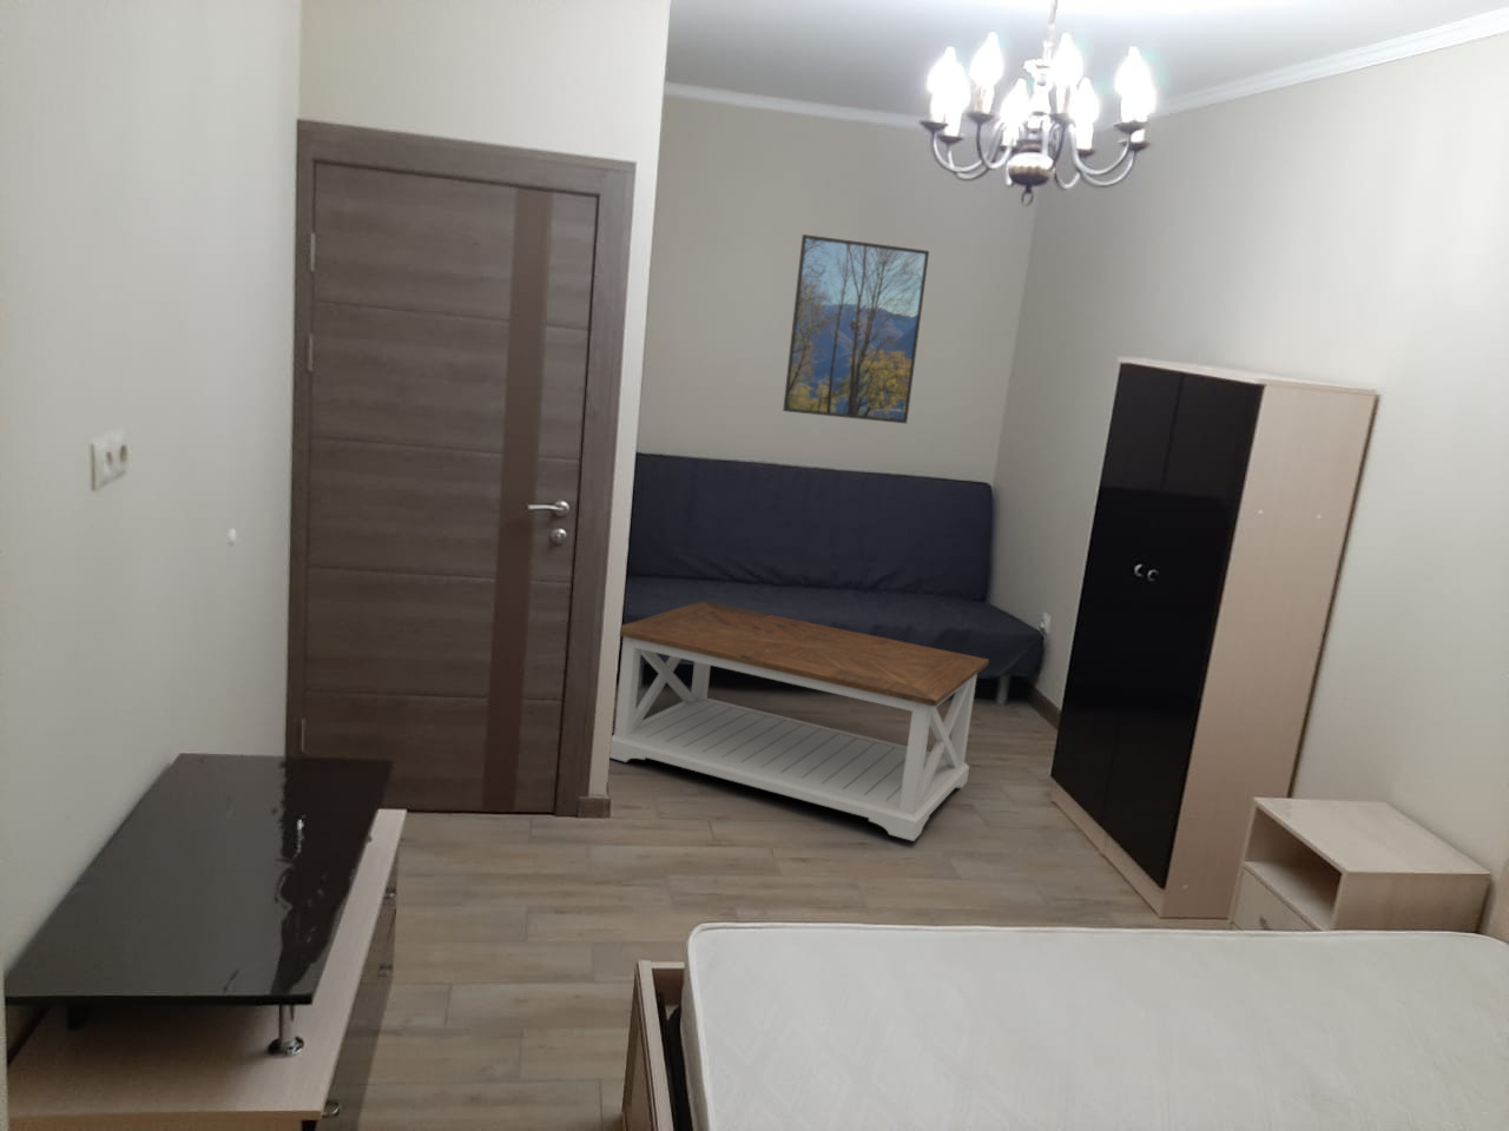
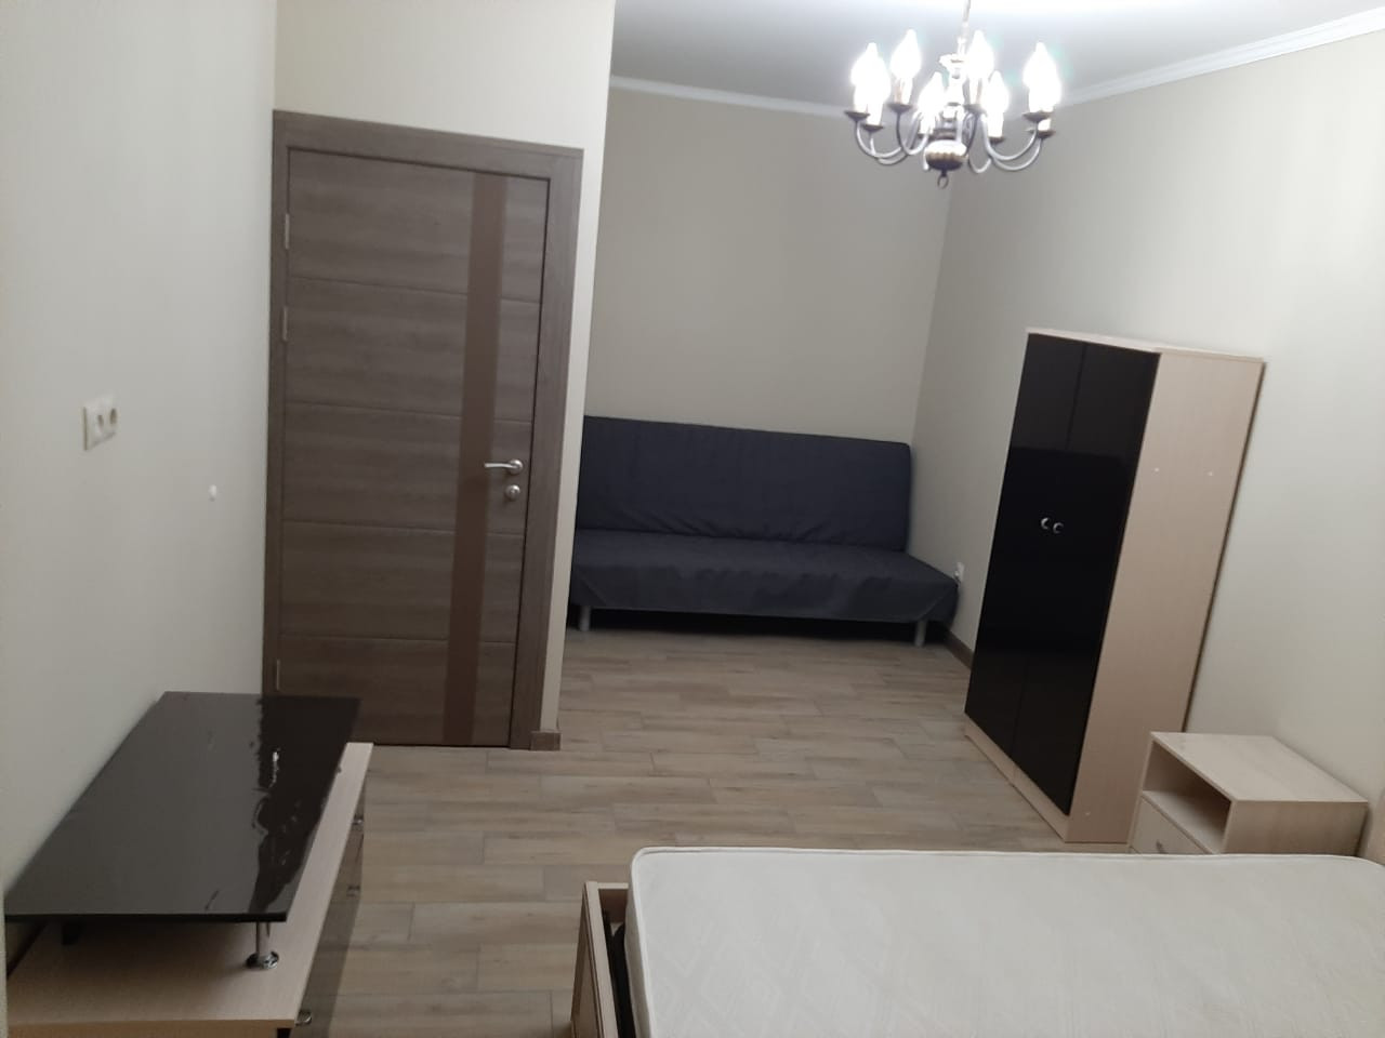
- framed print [782,233,930,424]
- coffee table [608,600,990,842]
